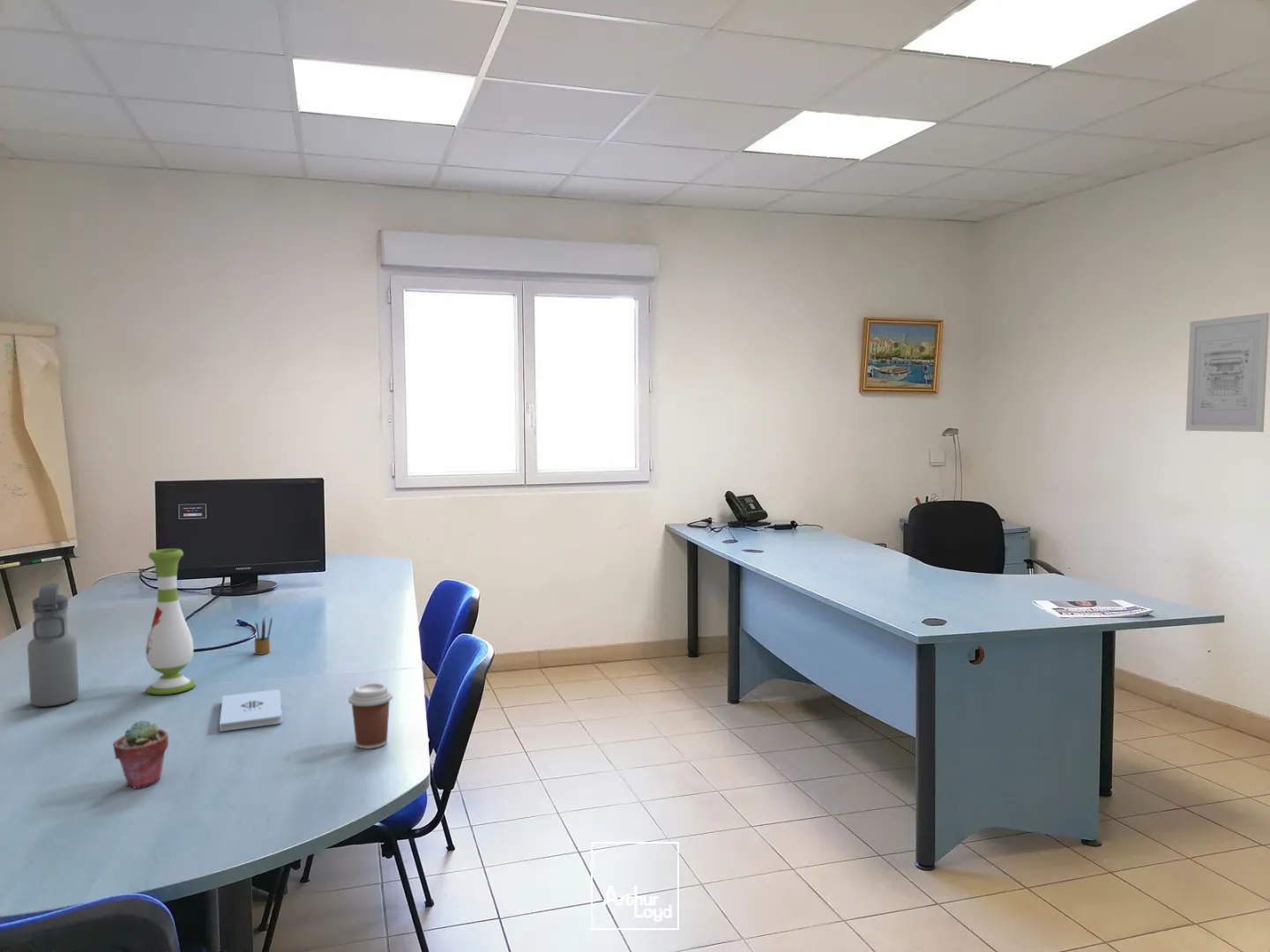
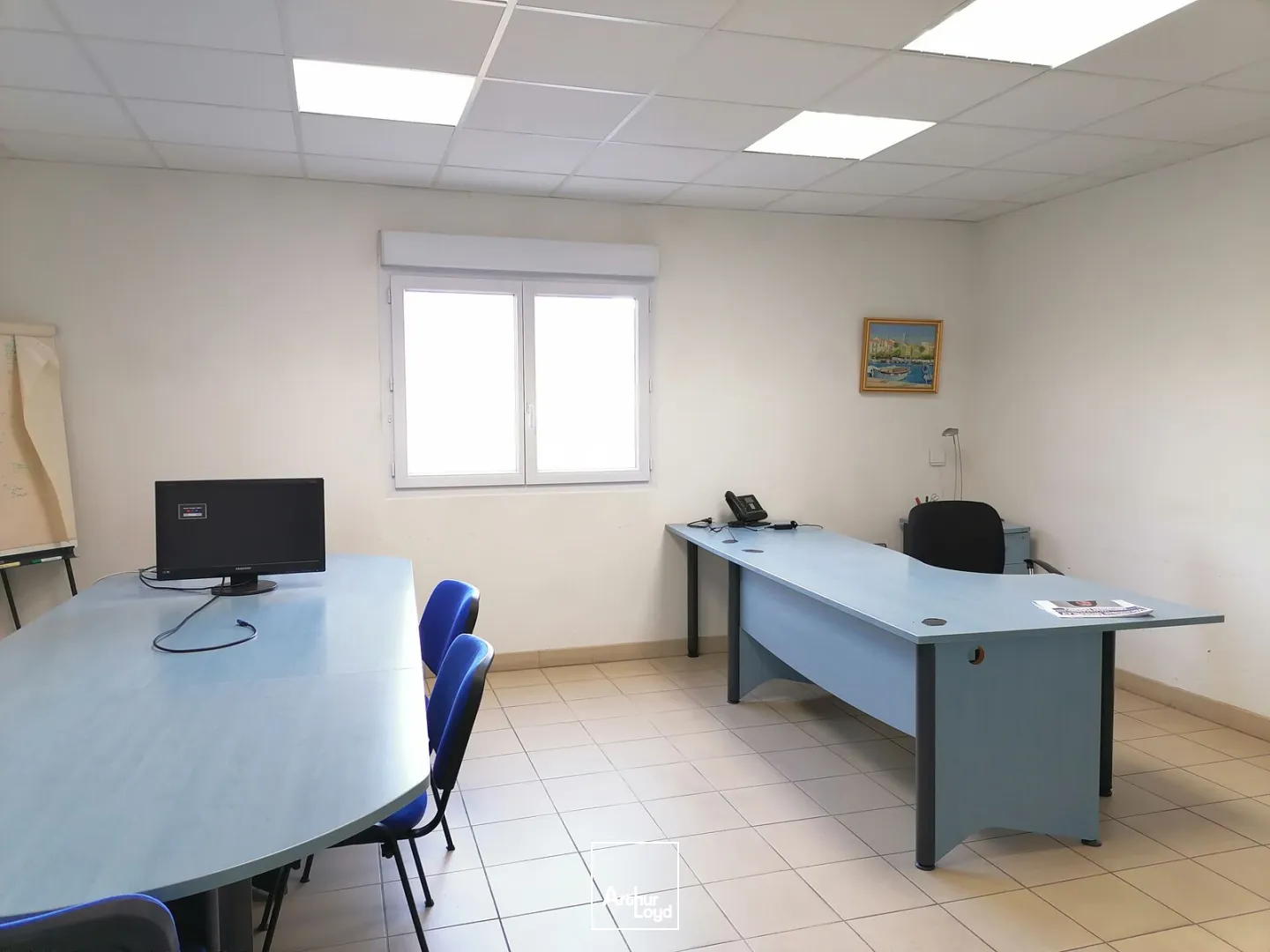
- coffee cup [347,682,393,749]
- wall art [1184,312,1270,433]
- pencil box [251,616,273,656]
- potted succulent [112,719,169,789]
- water bottle [26,583,80,708]
- vase [145,547,197,695]
- notepad [219,688,283,733]
